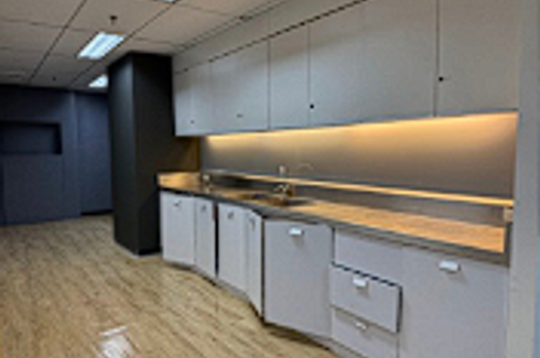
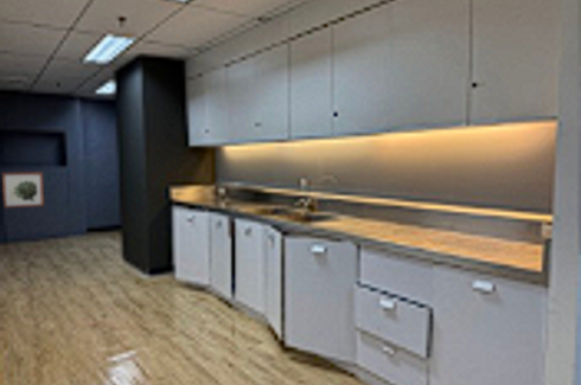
+ wall art [1,171,45,210]
